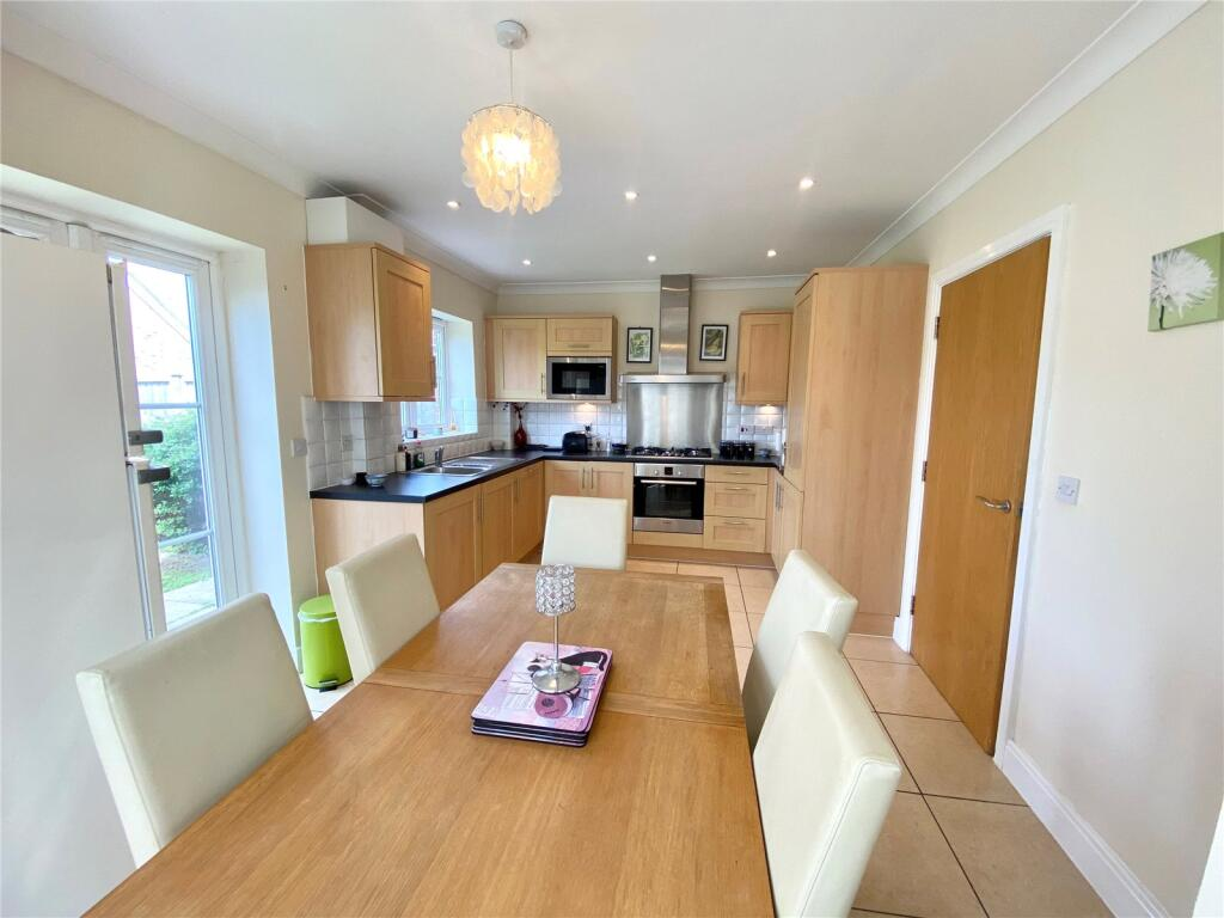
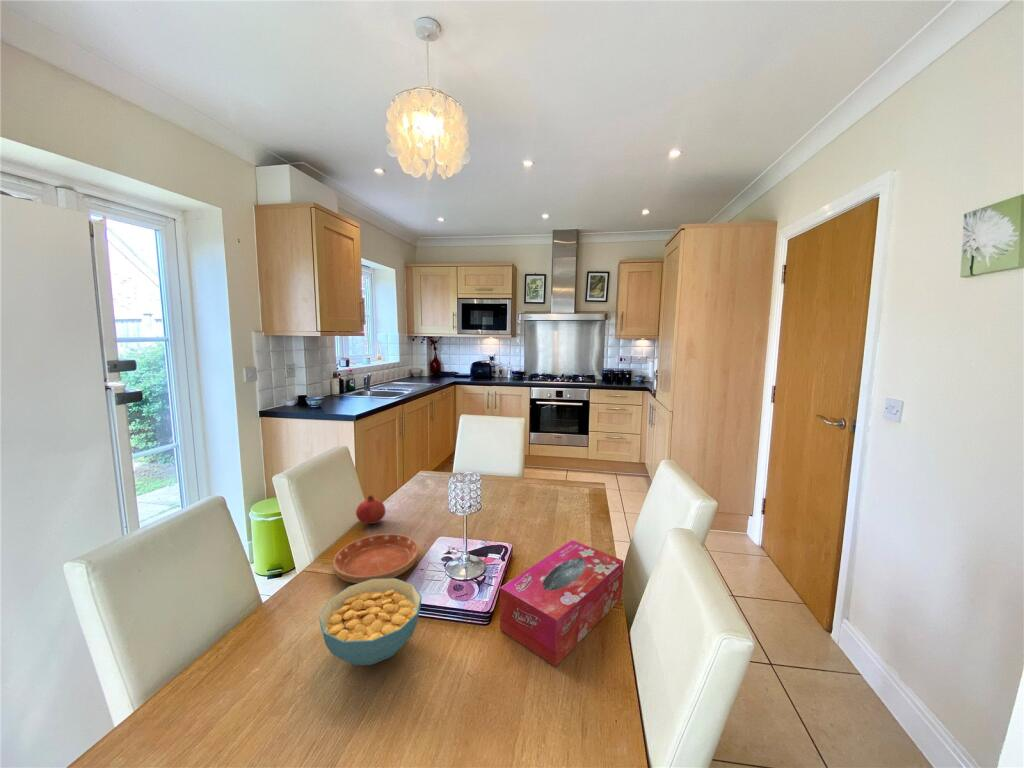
+ saucer [332,533,419,584]
+ cereal bowl [318,577,423,666]
+ tissue box [499,539,625,667]
+ fruit [355,493,387,525]
